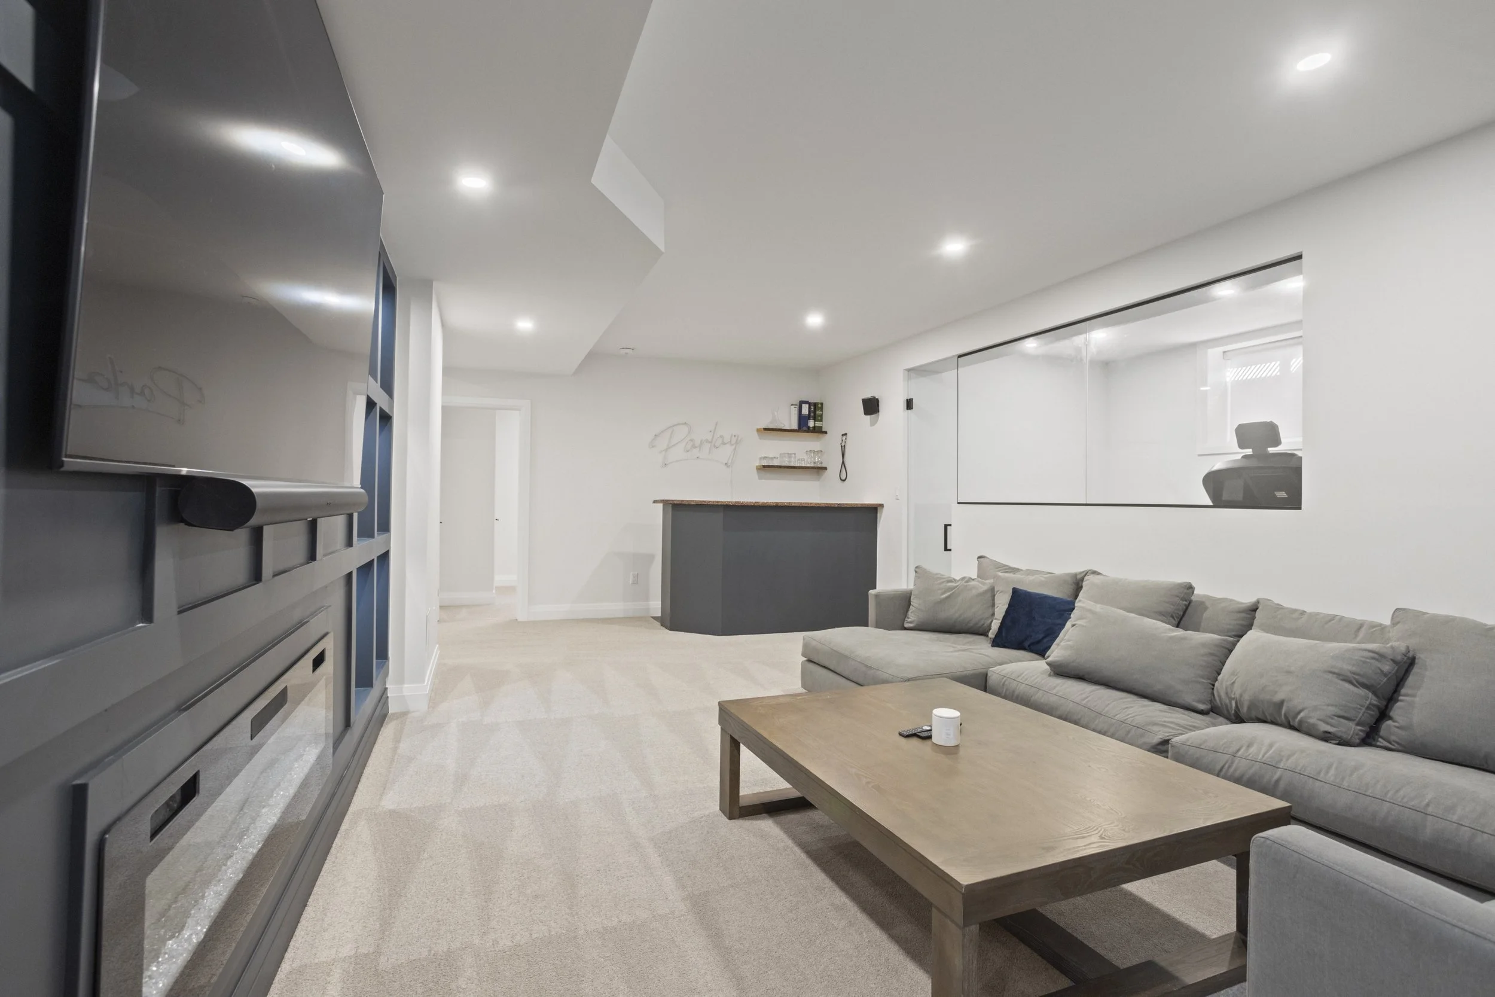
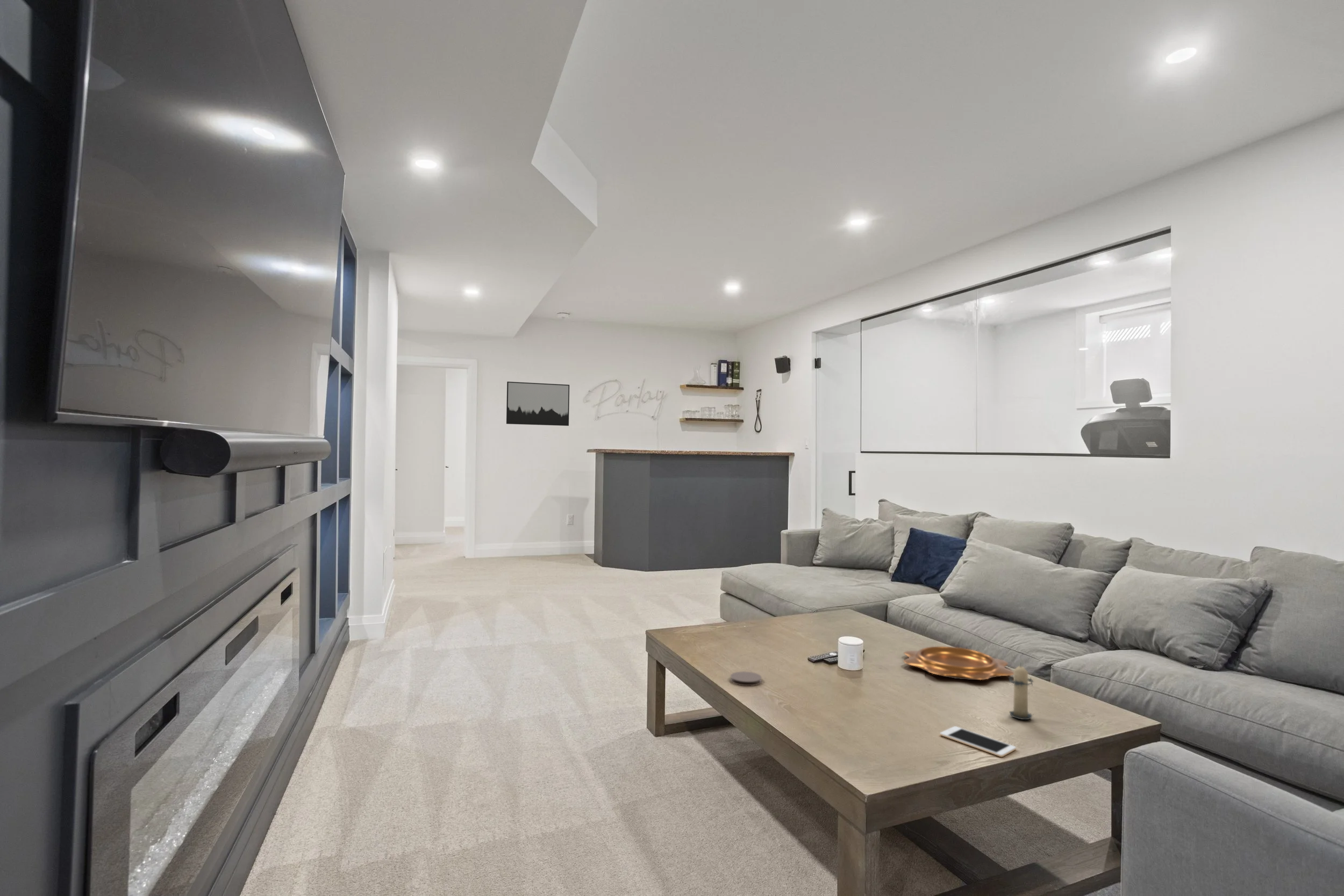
+ decorative bowl [903,646,1014,680]
+ cell phone [939,726,1017,758]
+ wall art [506,381,570,426]
+ coaster [730,671,762,686]
+ candle [1008,662,1034,720]
